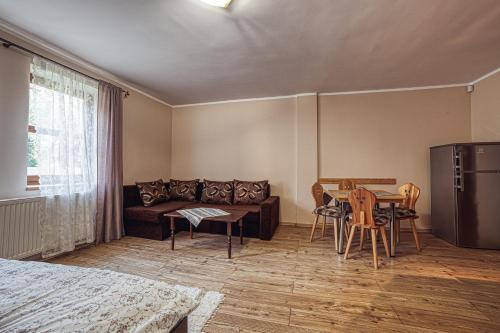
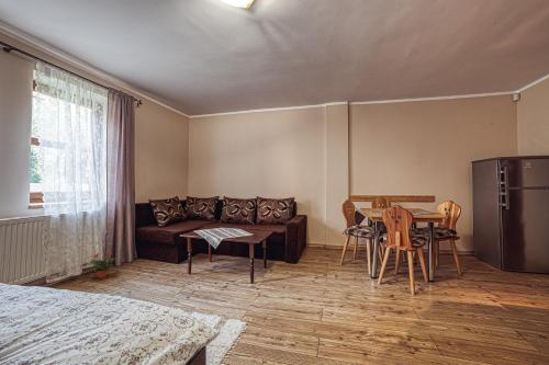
+ potted plant [89,250,115,280]
